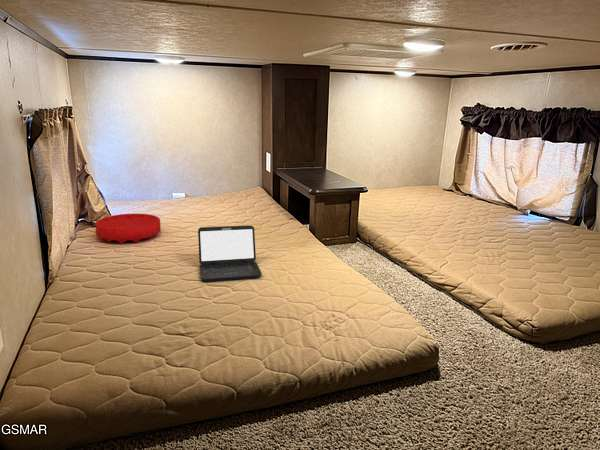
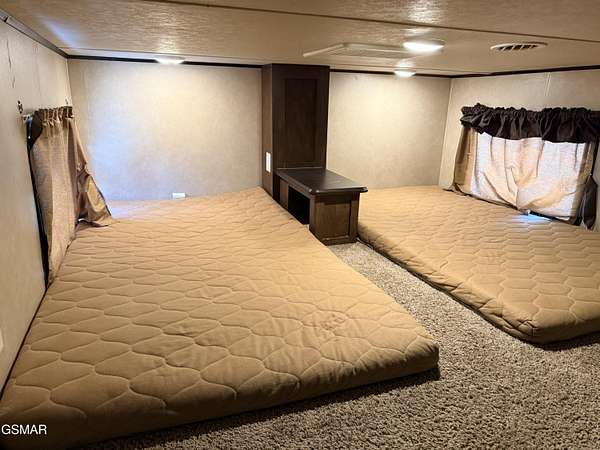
- cushion [94,213,162,245]
- laptop [197,224,263,283]
